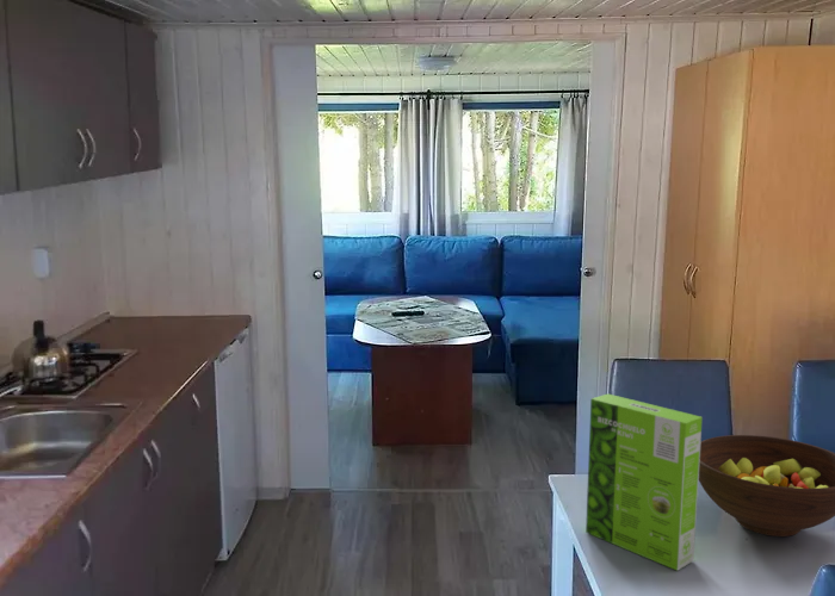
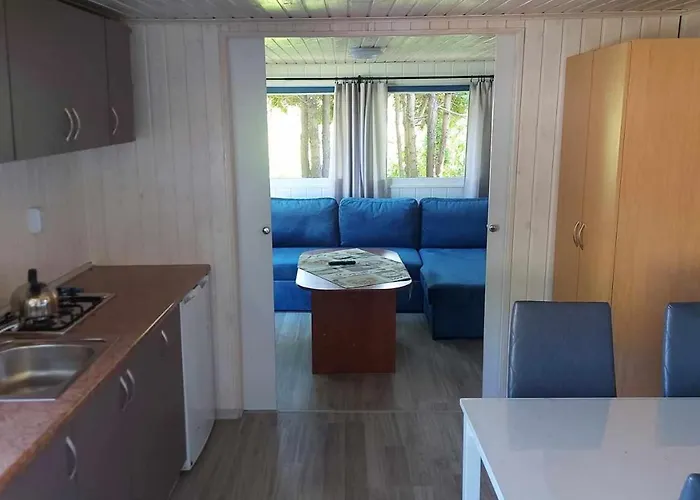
- fruit bowl [698,434,835,538]
- cake mix box [584,392,704,572]
